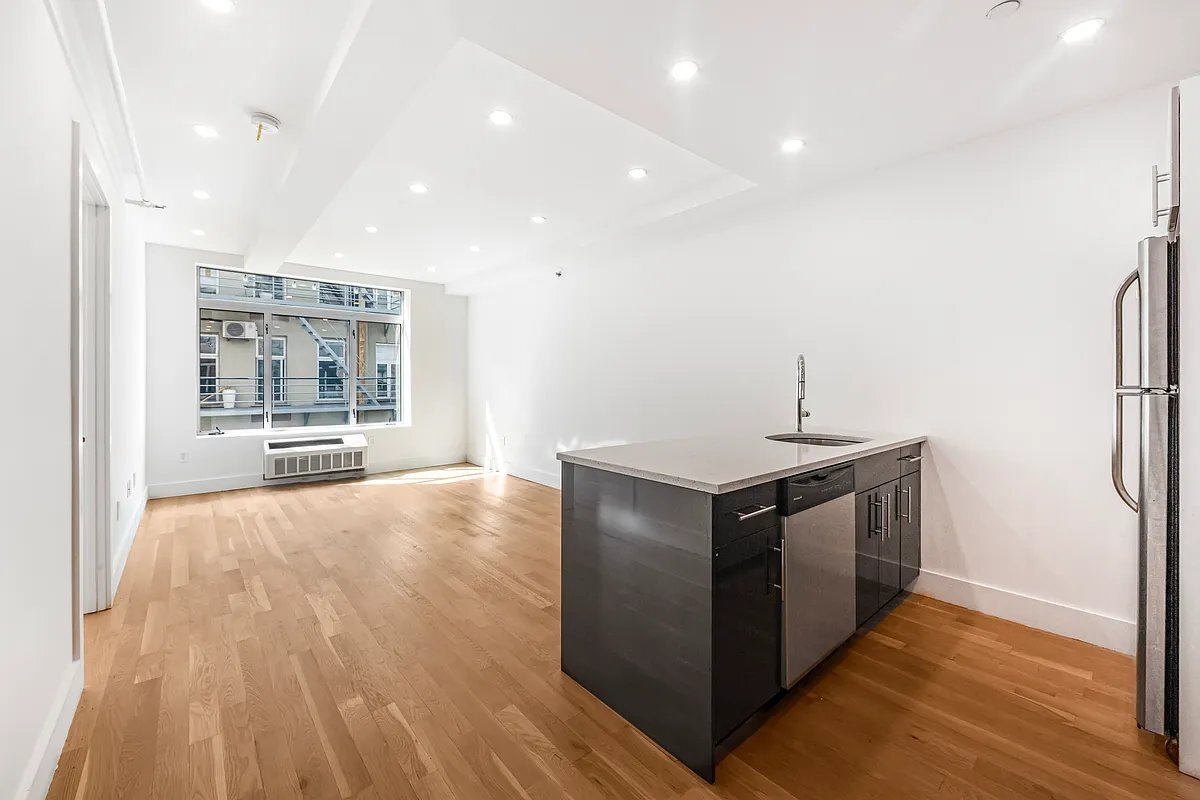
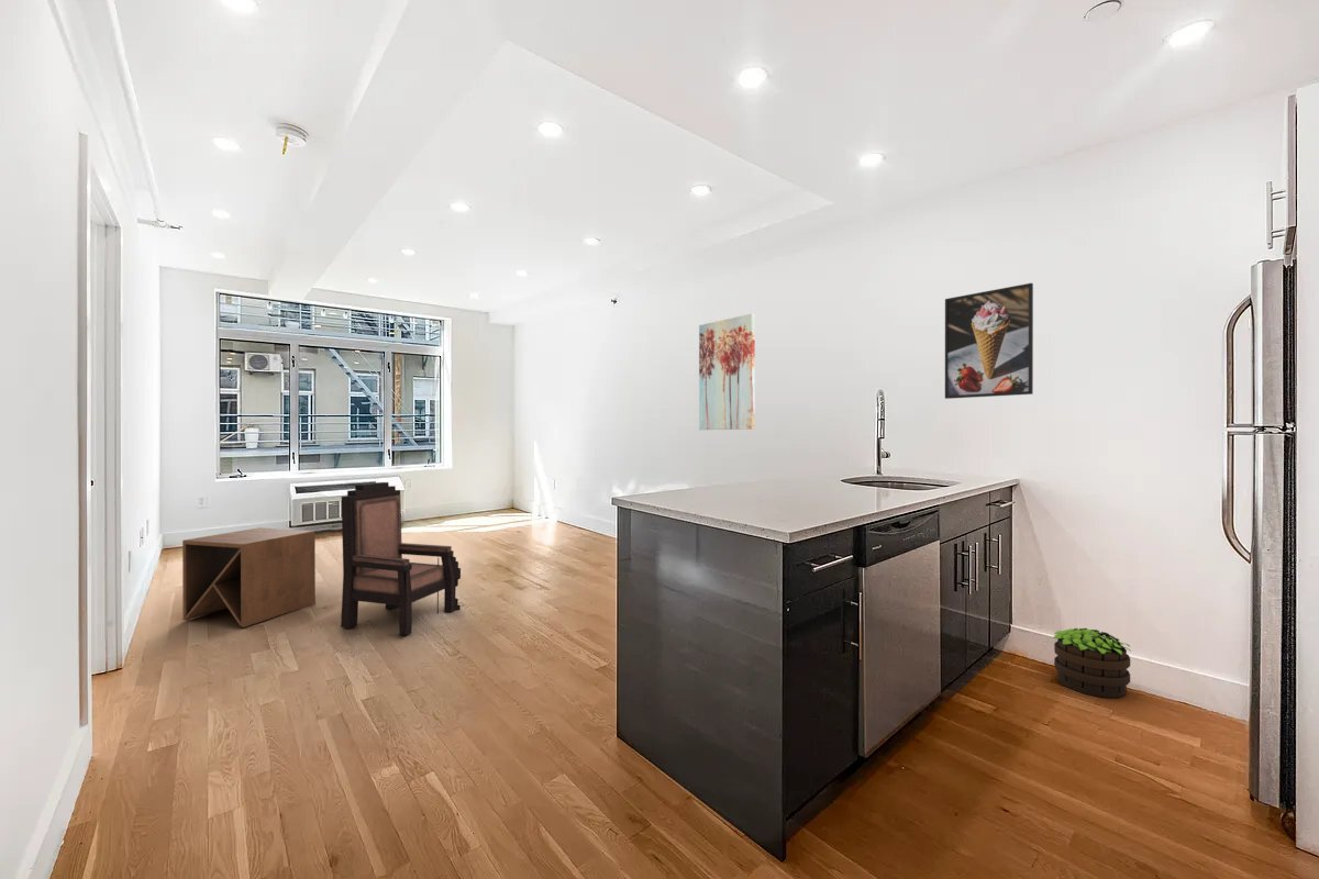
+ wall art [698,312,756,431]
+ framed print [944,282,1034,400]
+ potted plant [1052,626,1132,699]
+ side table [181,527,317,628]
+ armchair [340,481,462,636]
